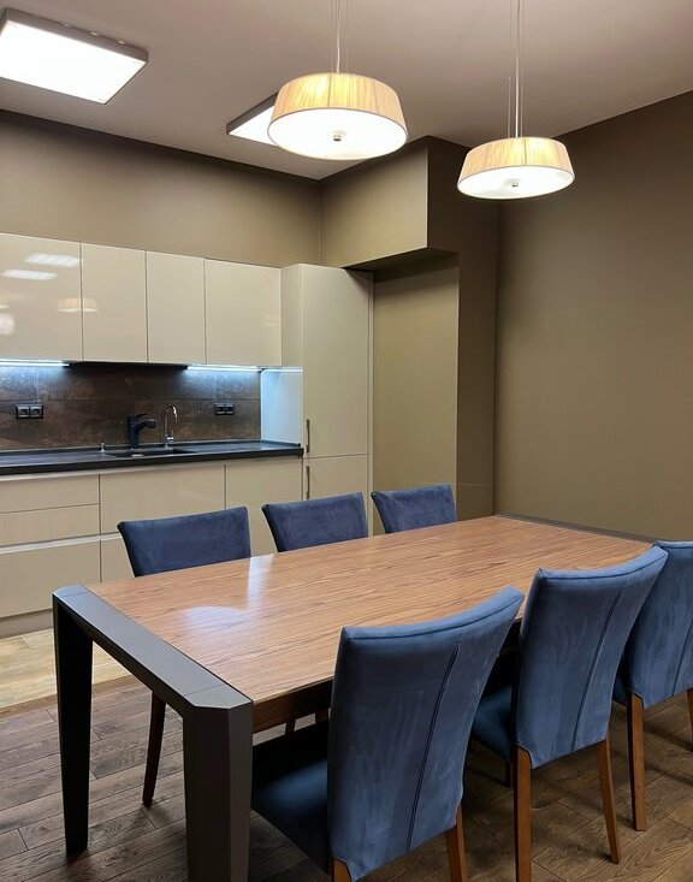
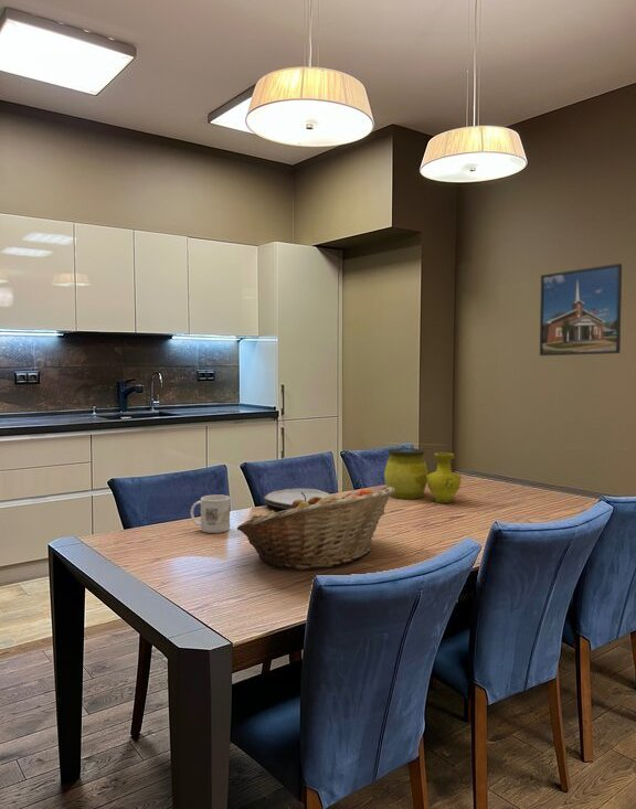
+ mug [190,494,231,534]
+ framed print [539,263,623,356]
+ fruit basket [236,486,395,571]
+ plate [263,488,331,510]
+ decorative vase [383,447,463,504]
